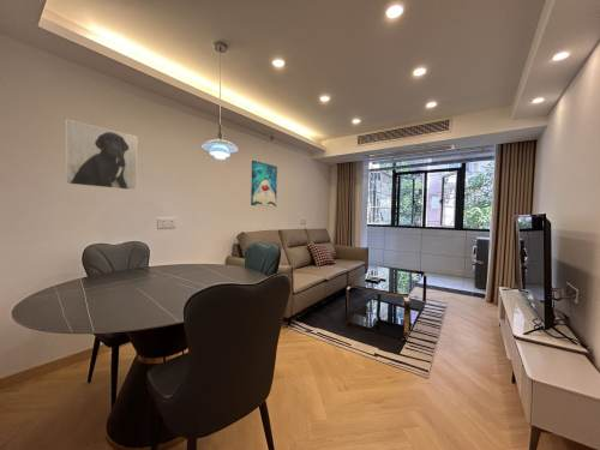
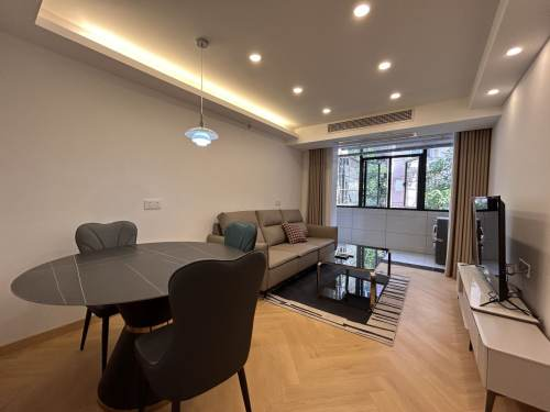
- wall art [250,160,278,209]
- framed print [64,118,138,192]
